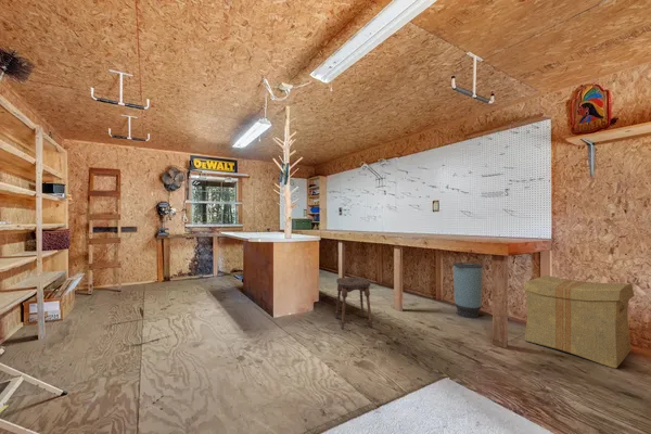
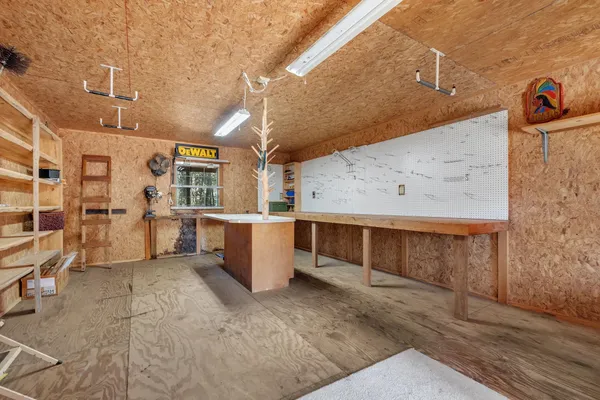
- stool [335,277,373,330]
- trash can [451,261,484,319]
- cardboard box [523,275,636,370]
